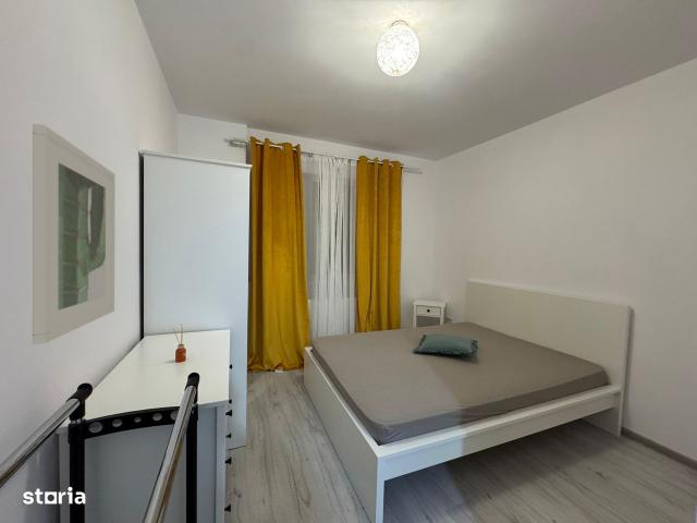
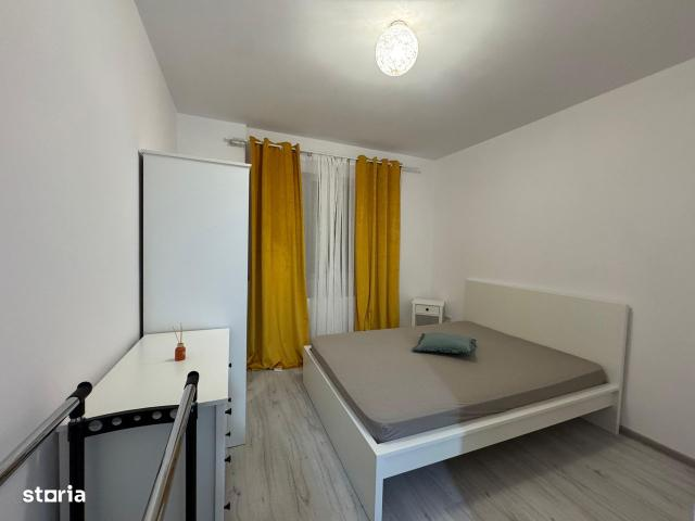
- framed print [32,123,117,345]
